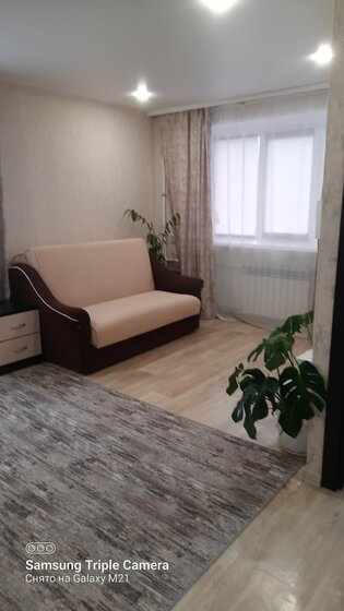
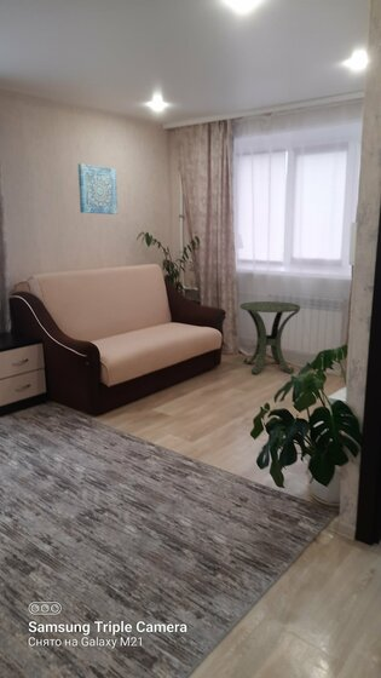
+ wall art [77,162,119,216]
+ side table [239,300,301,375]
